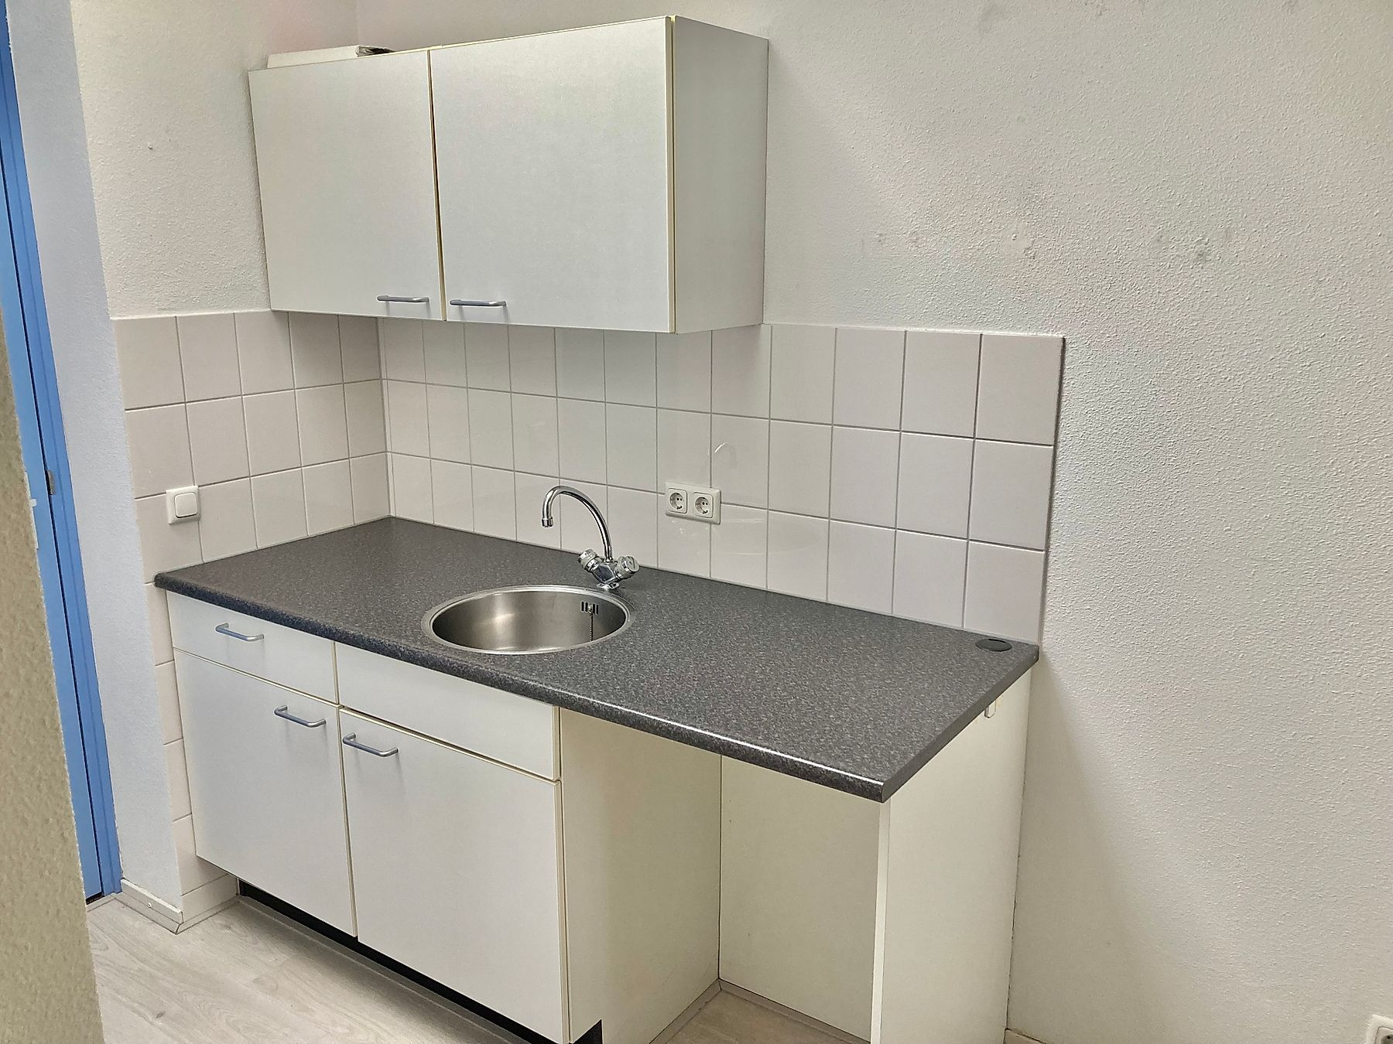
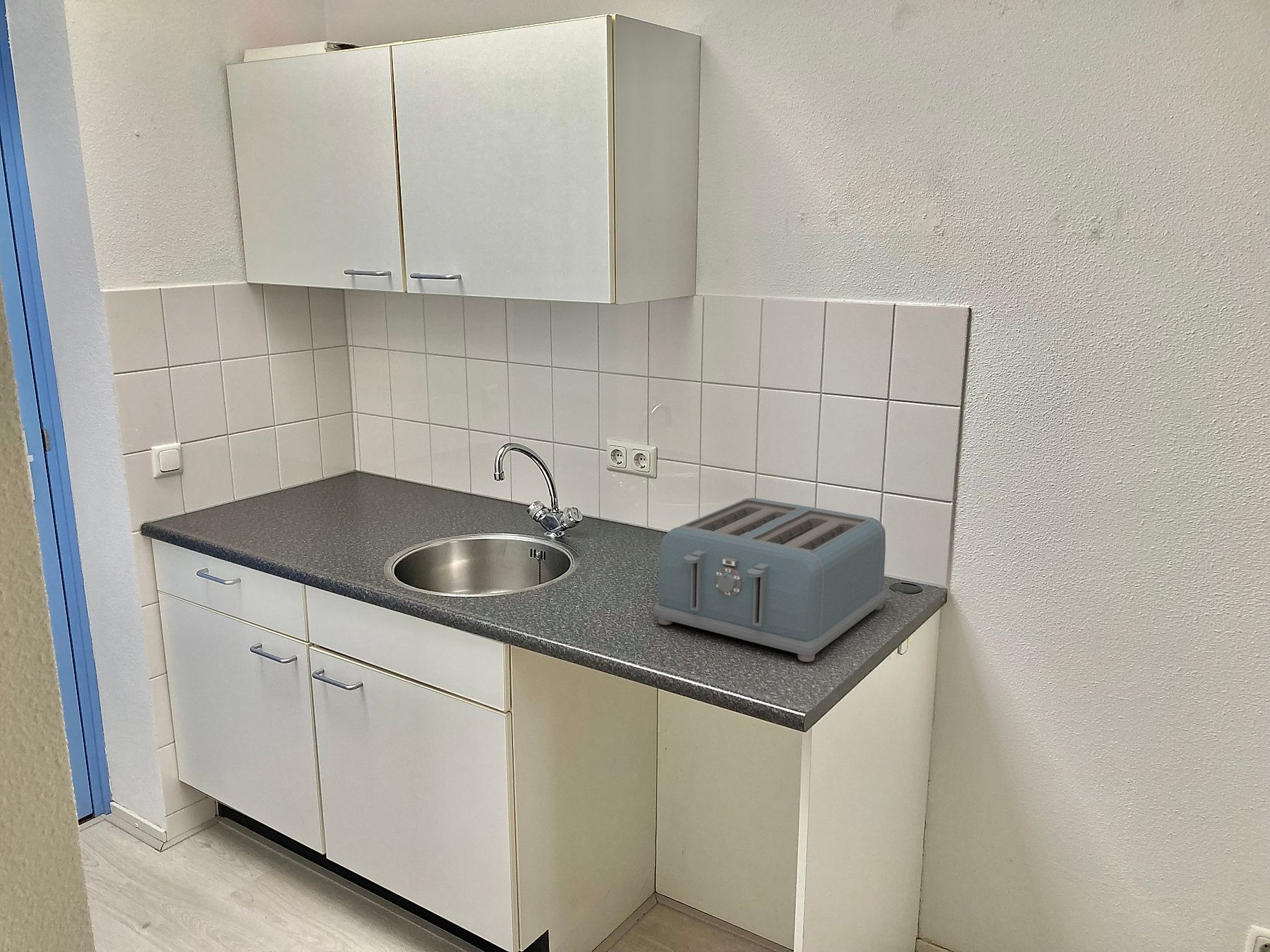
+ toaster [653,497,888,663]
